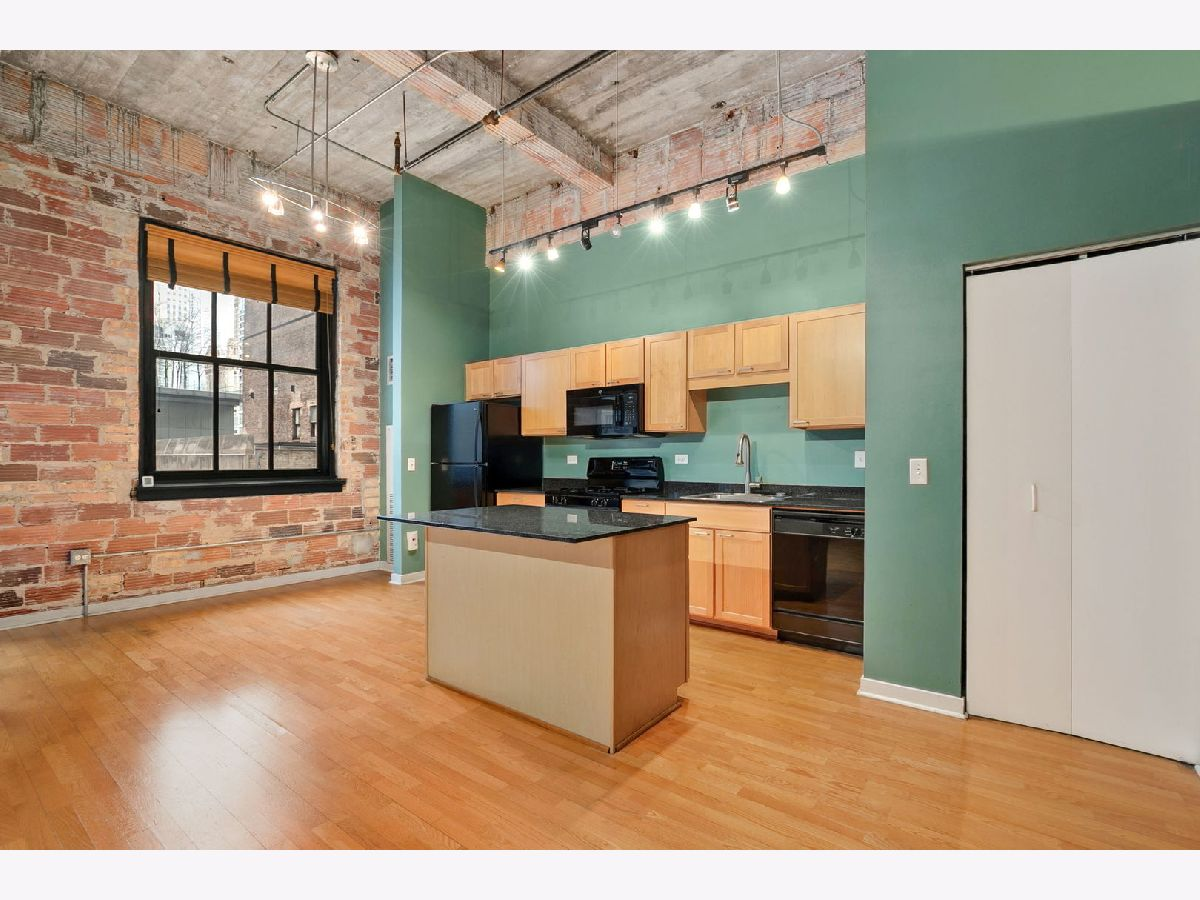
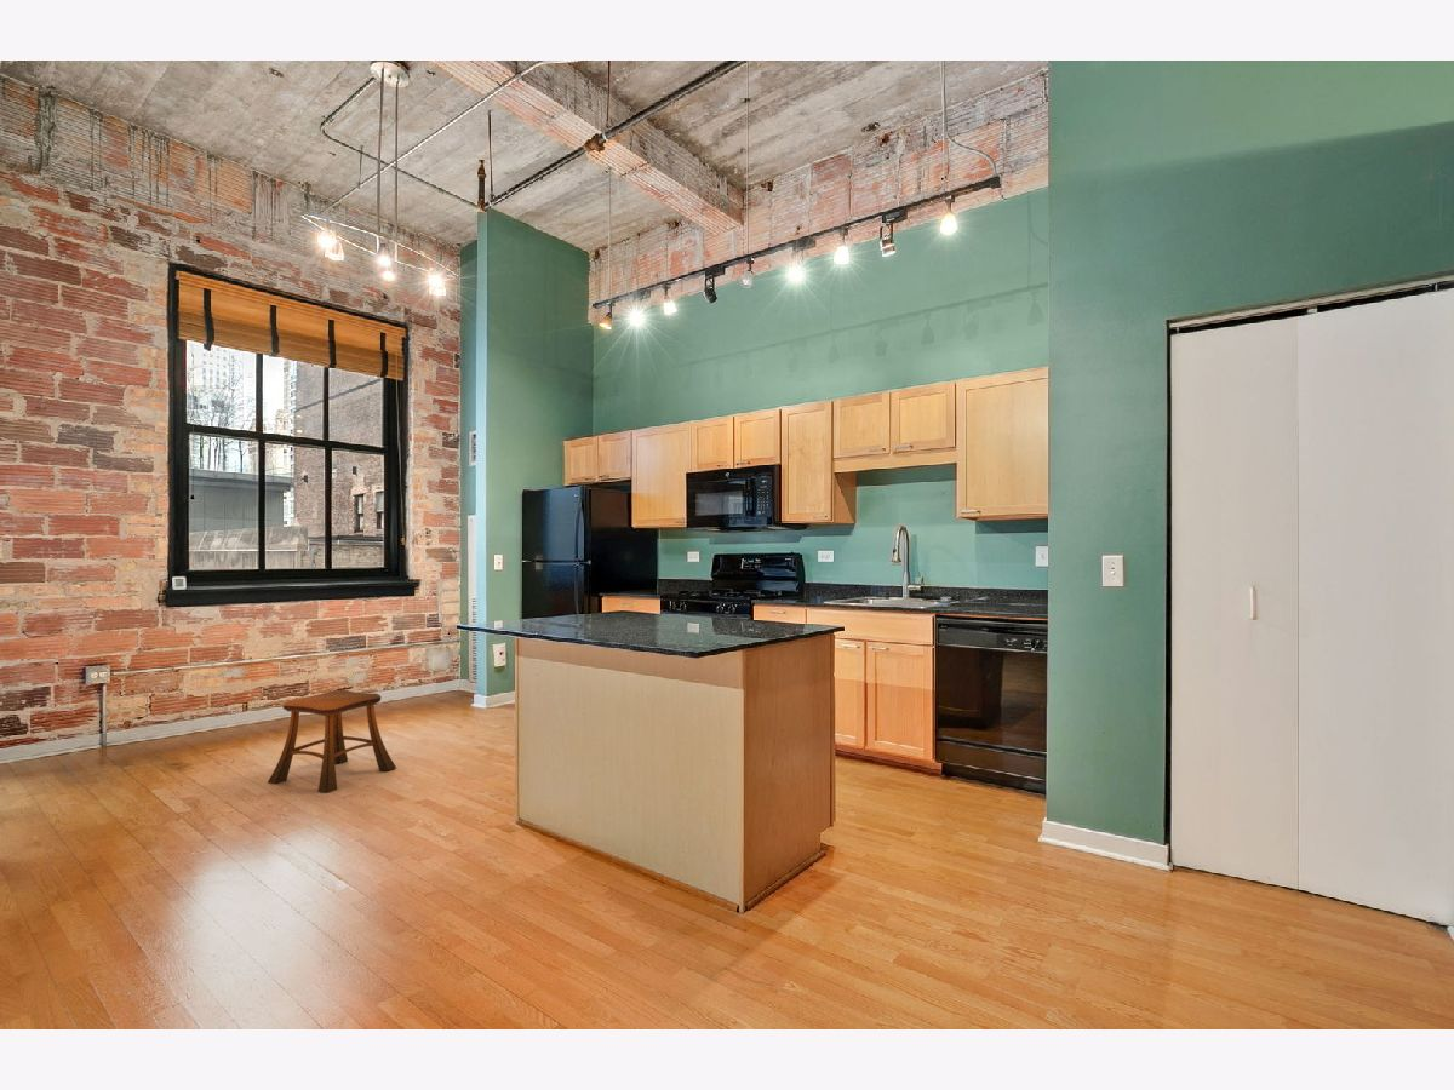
+ stool [267,689,397,794]
